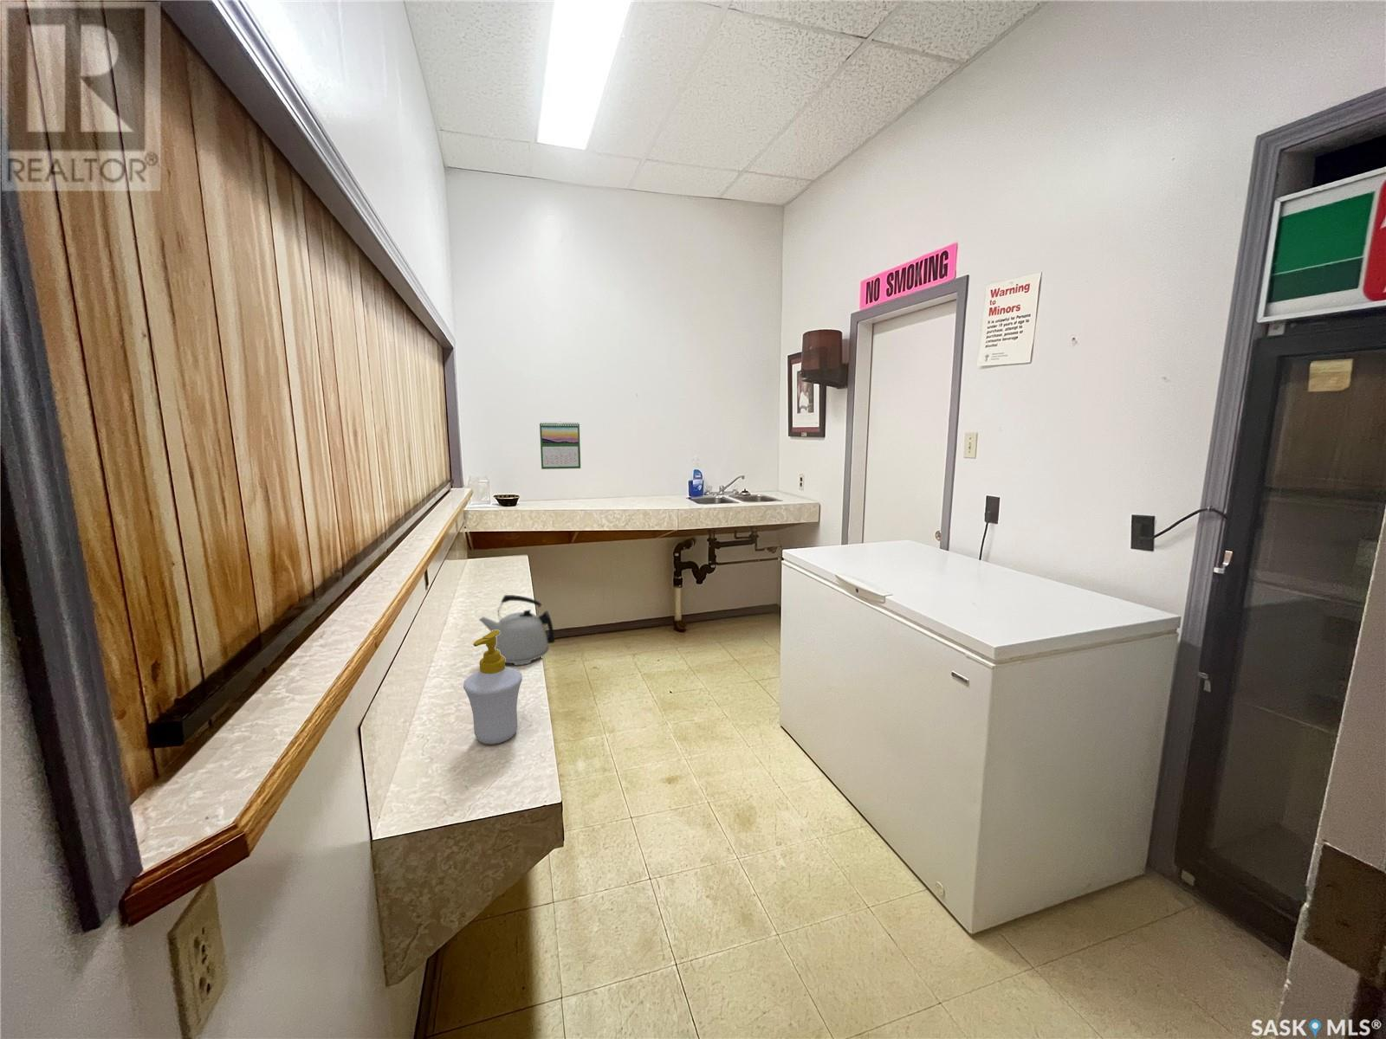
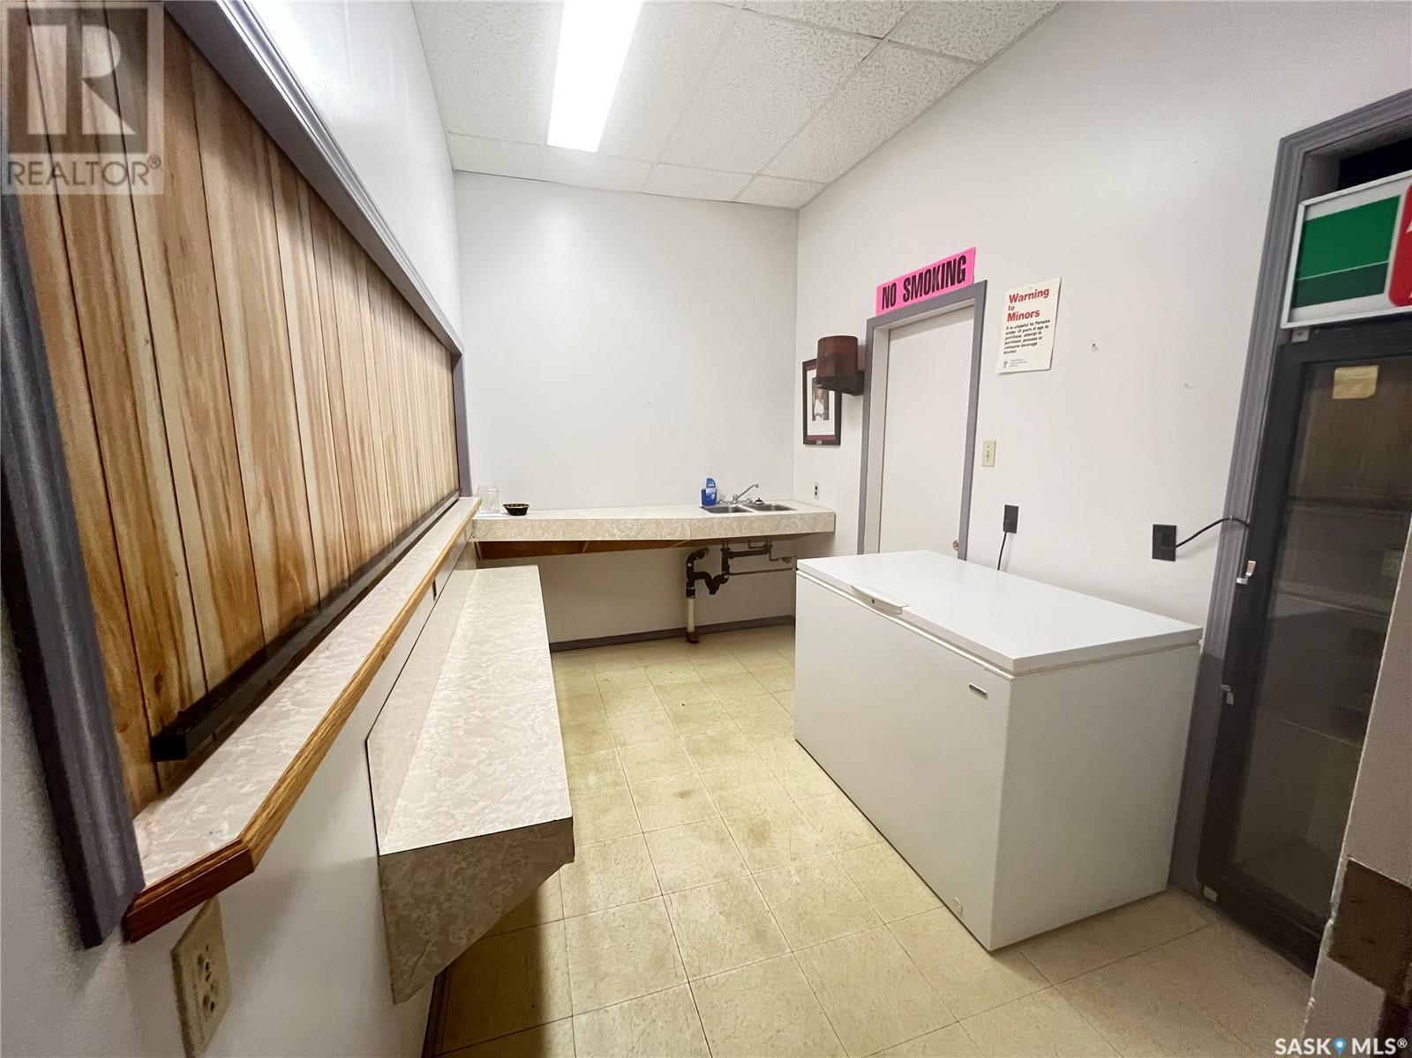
- kettle [478,594,557,666]
- calendar [539,421,582,470]
- soap bottle [463,631,523,744]
